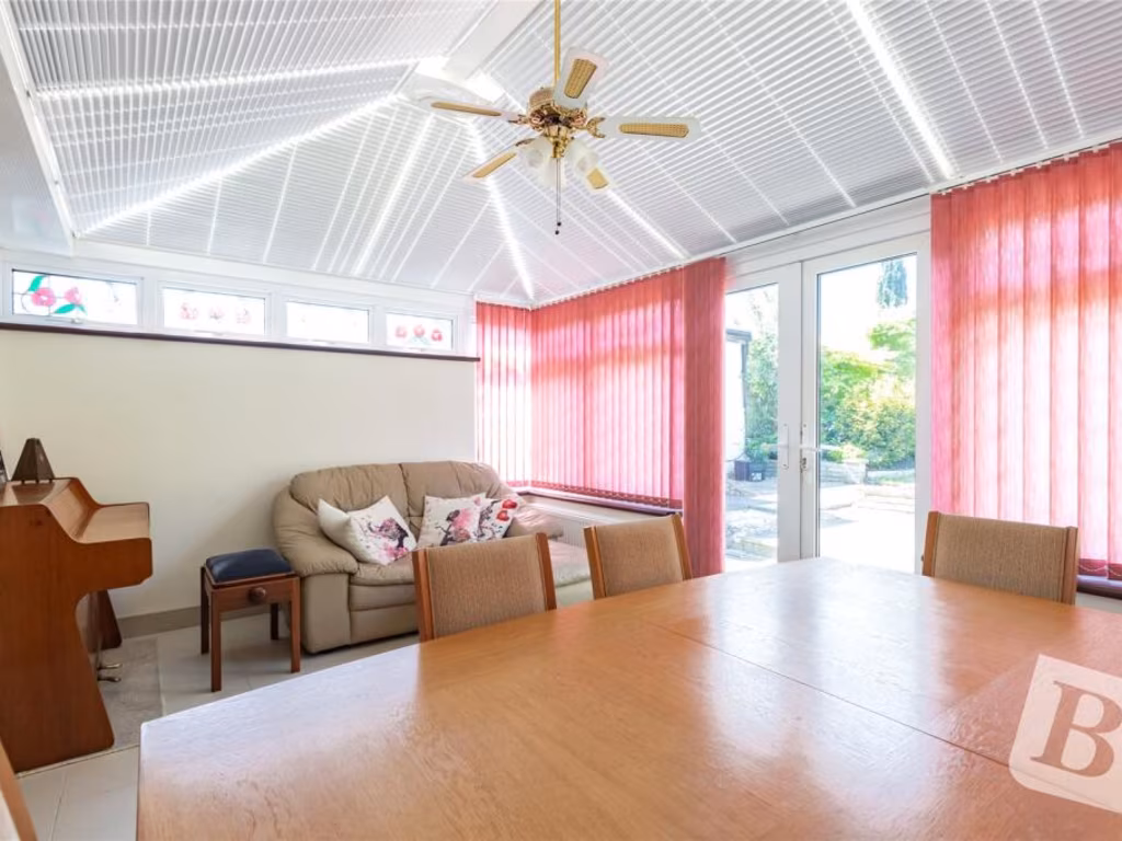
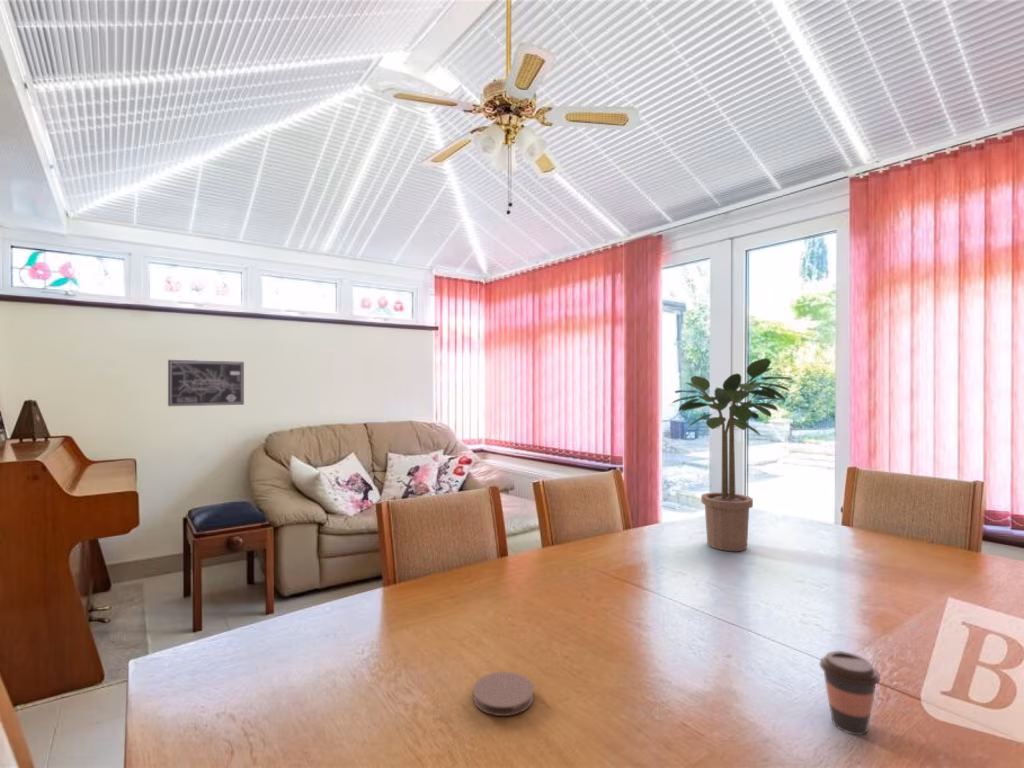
+ coaster [472,671,535,717]
+ potted plant [671,357,793,552]
+ coffee cup [818,650,881,736]
+ wall art [167,359,245,407]
